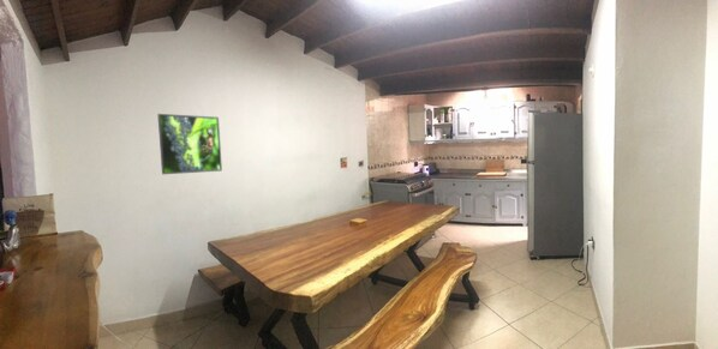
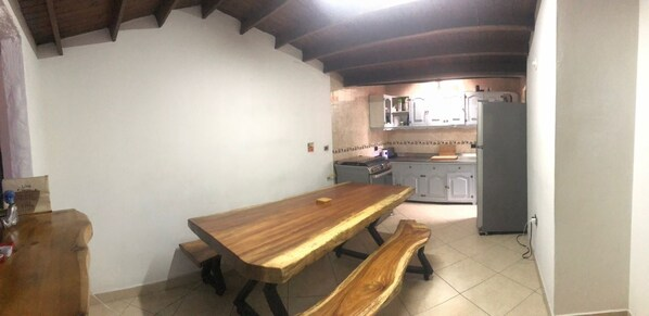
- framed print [156,113,223,175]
